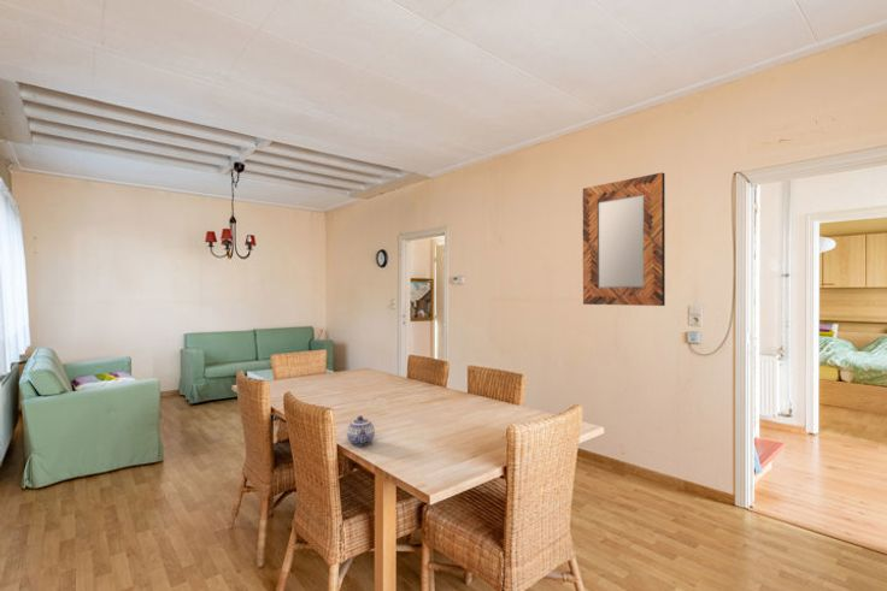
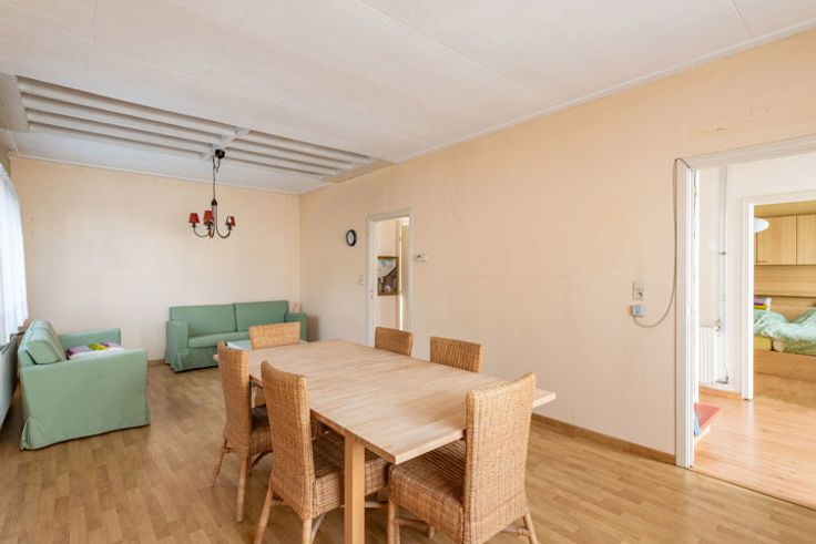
- teapot [346,415,376,448]
- home mirror [582,171,666,307]
